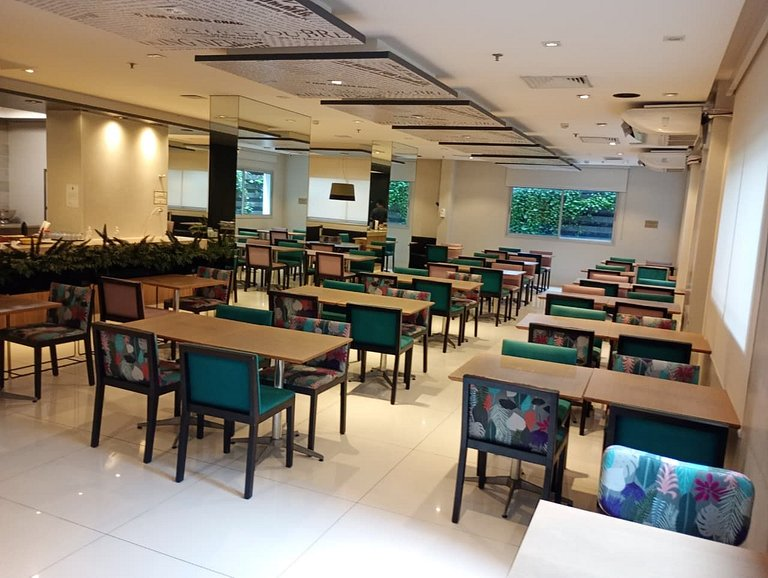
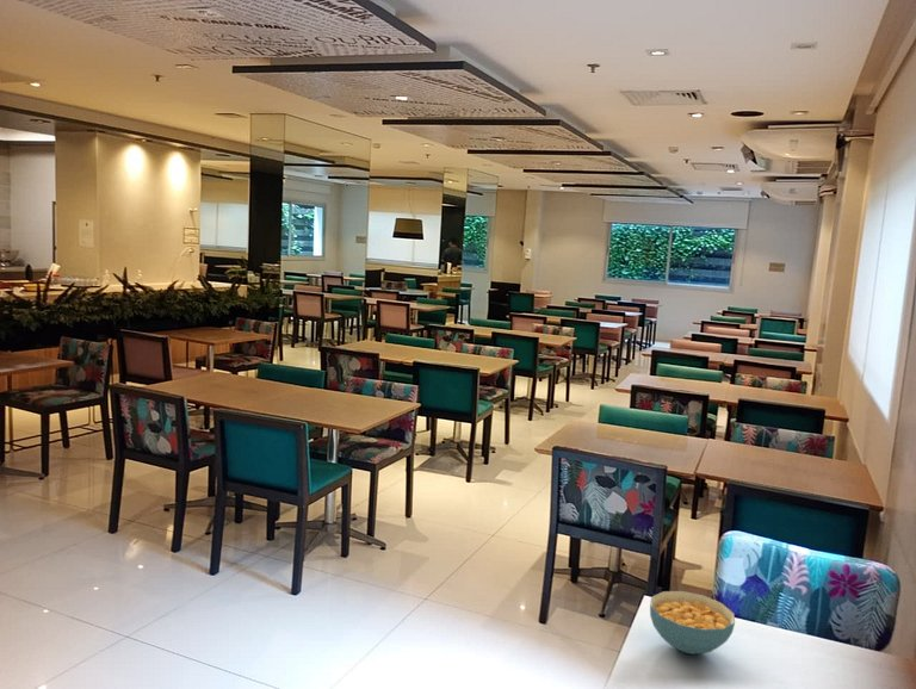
+ cereal bowl [649,590,736,656]
